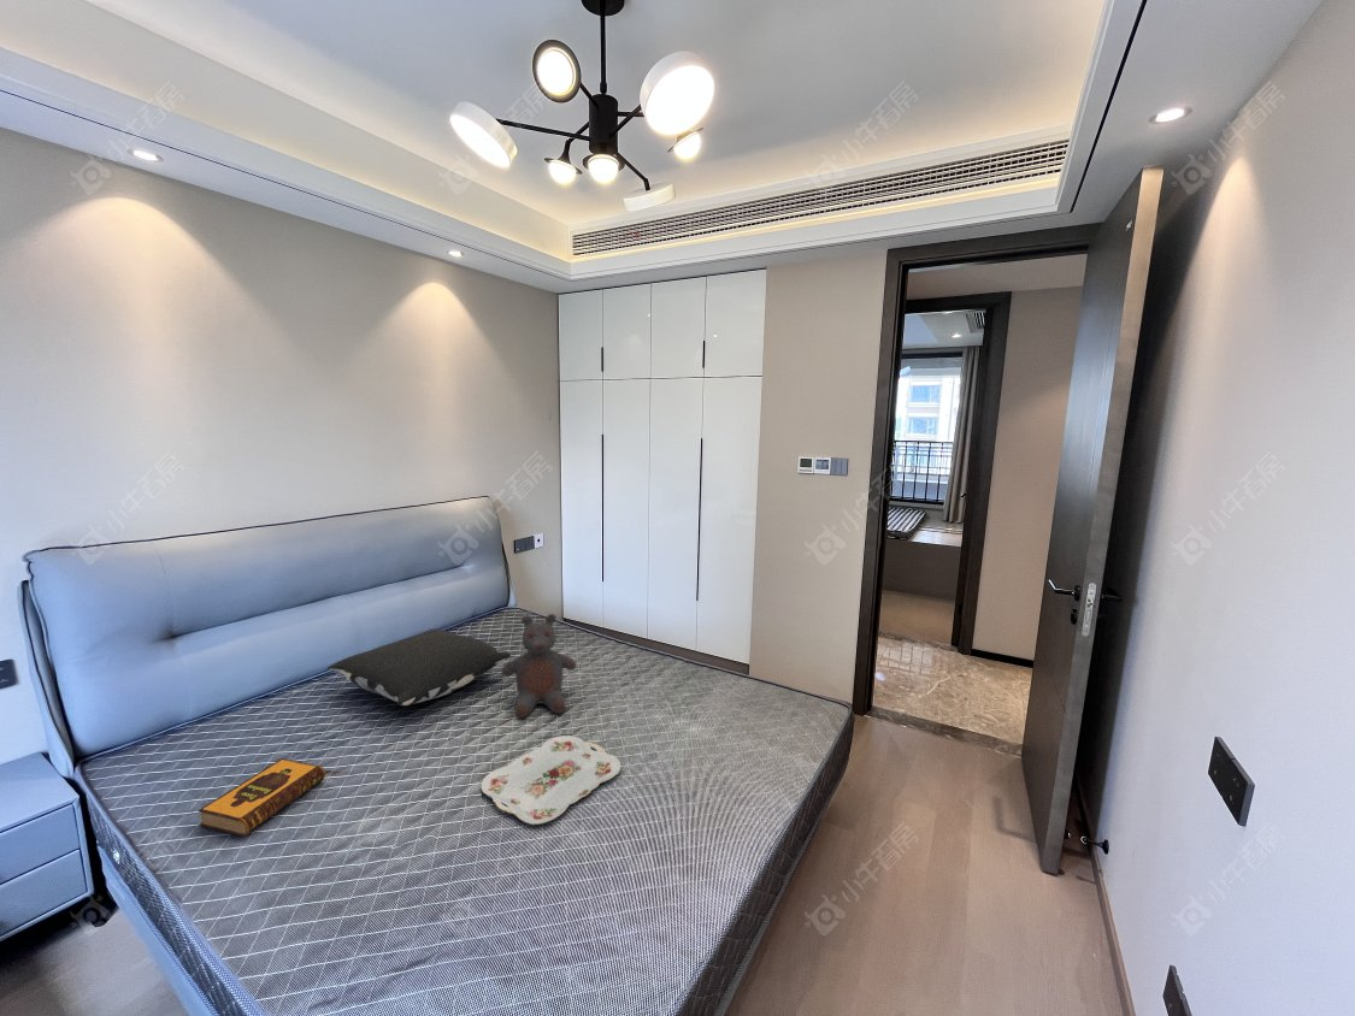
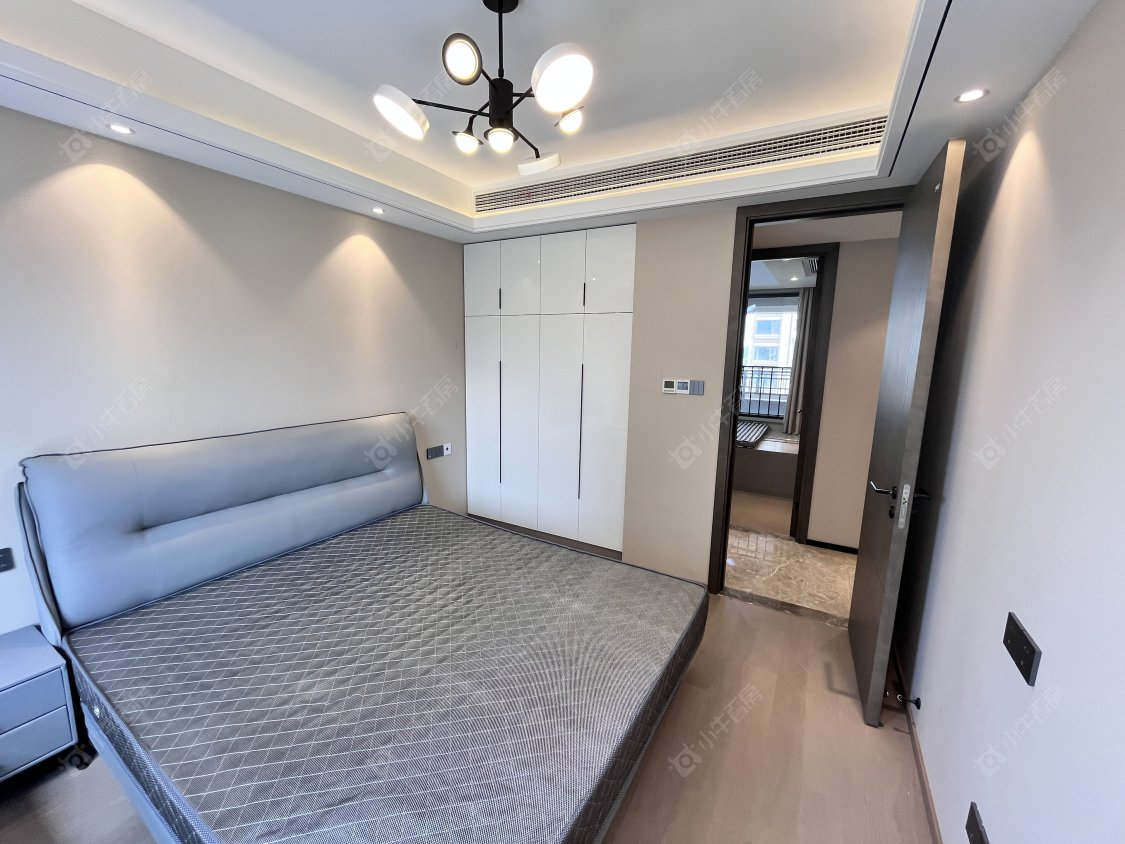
- hardback book [198,757,326,838]
- pillow [326,628,512,707]
- serving tray [479,734,623,826]
- teddy bear [500,613,578,719]
